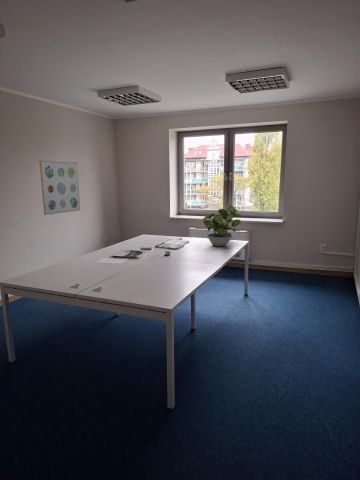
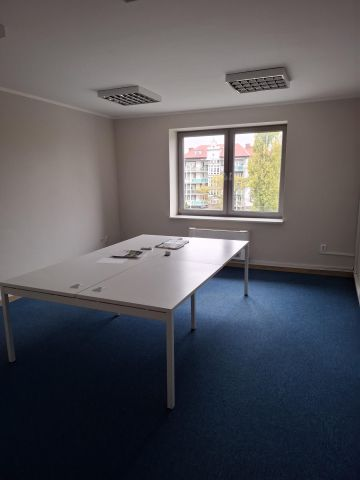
- potted plant [202,204,242,247]
- wall art [38,159,81,216]
